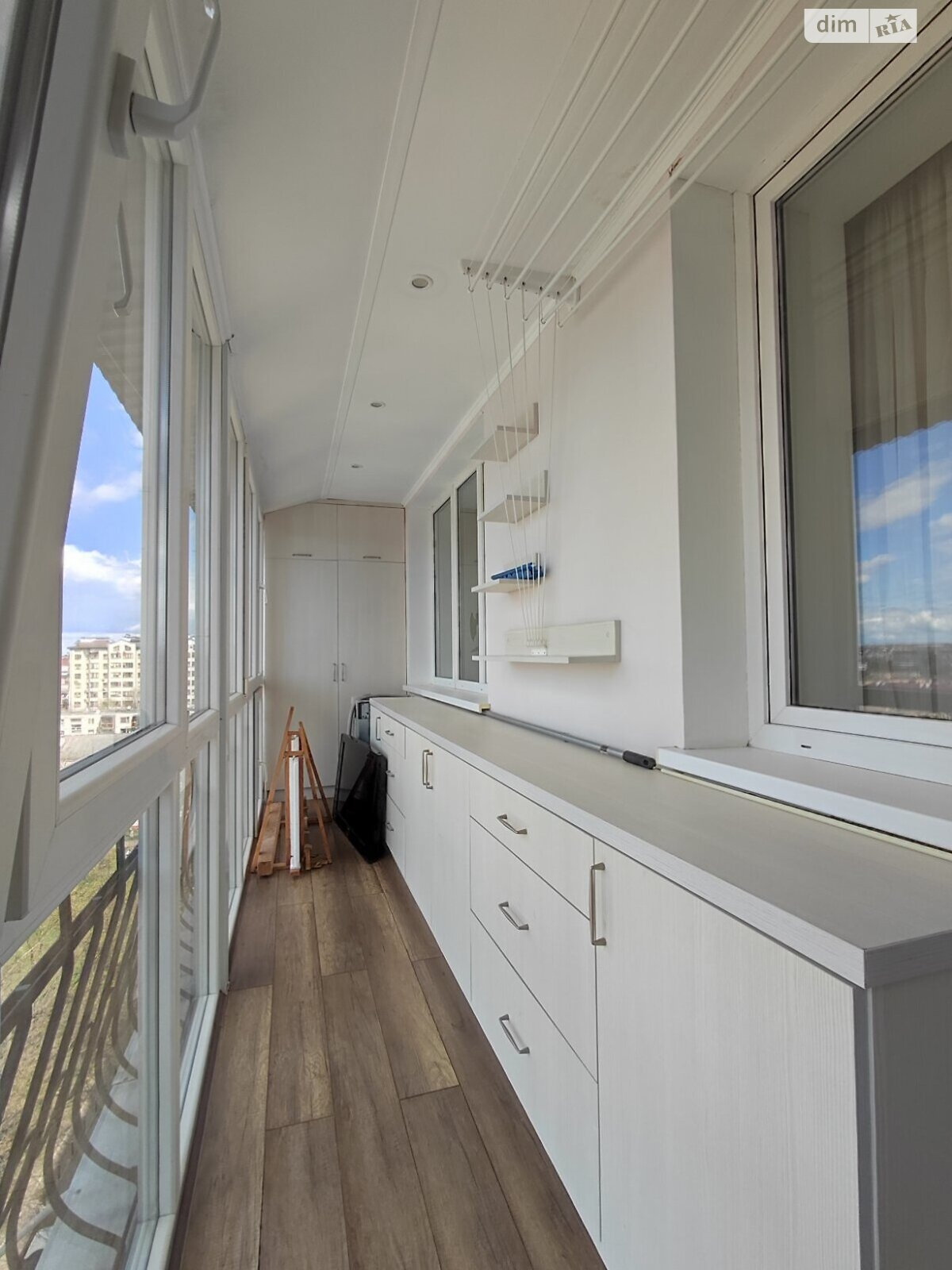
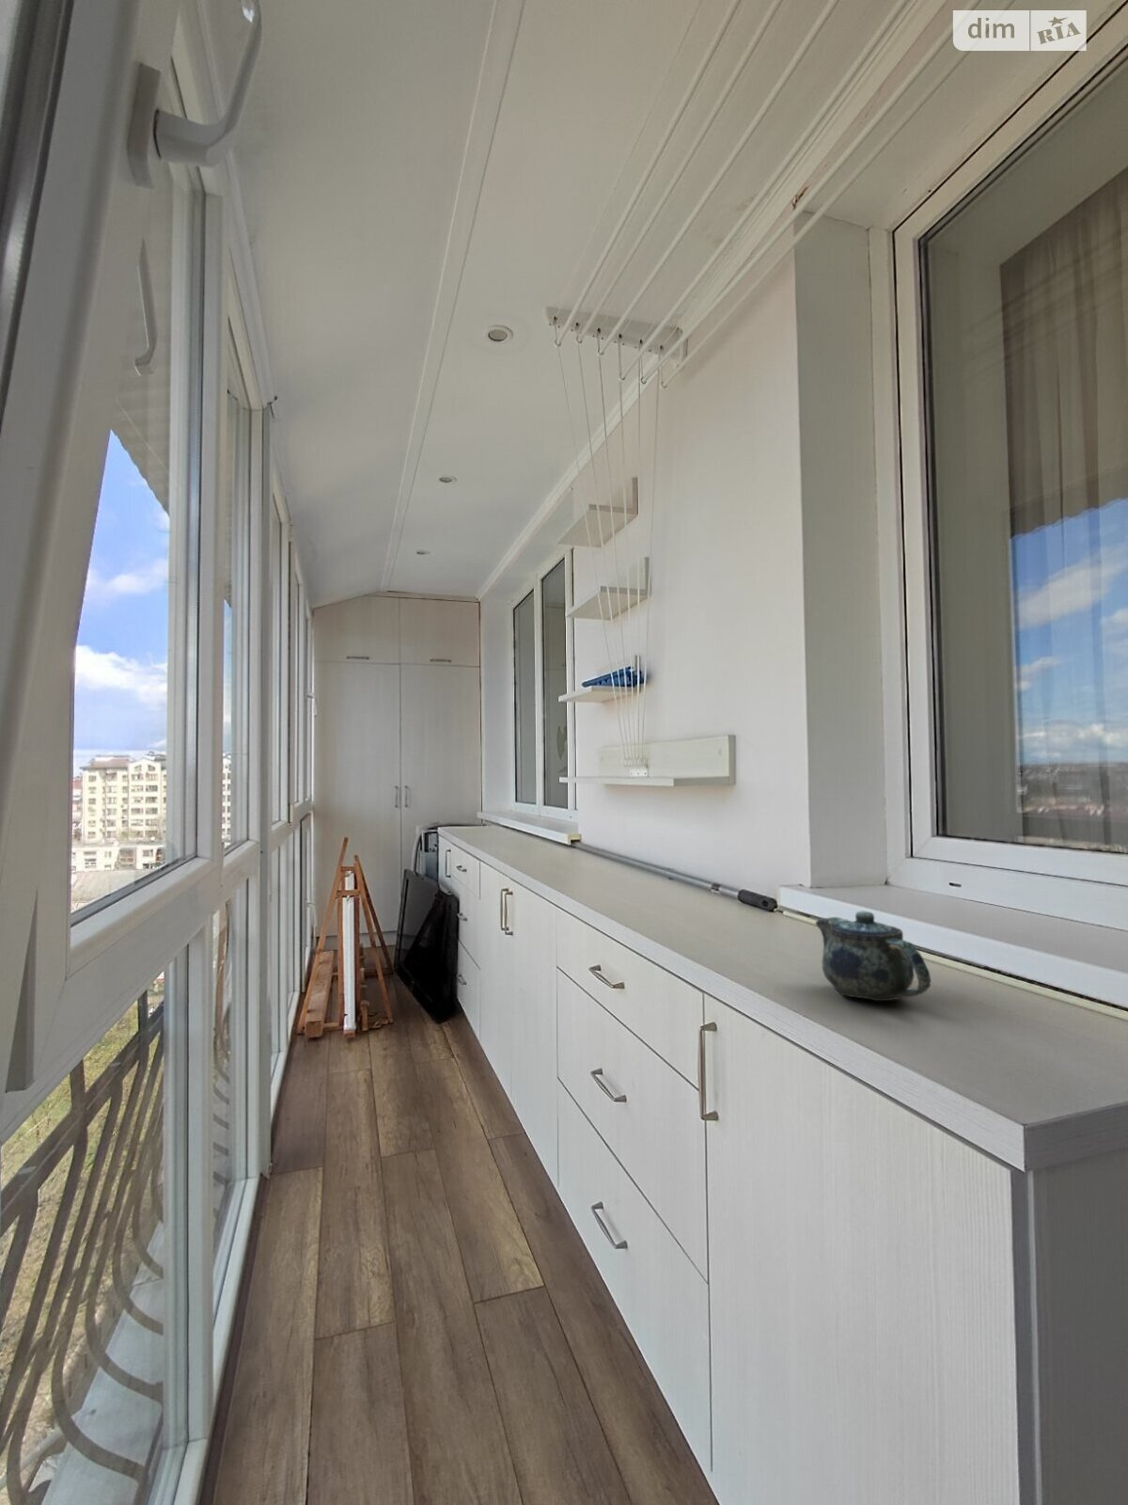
+ chinaware [814,910,931,1001]
